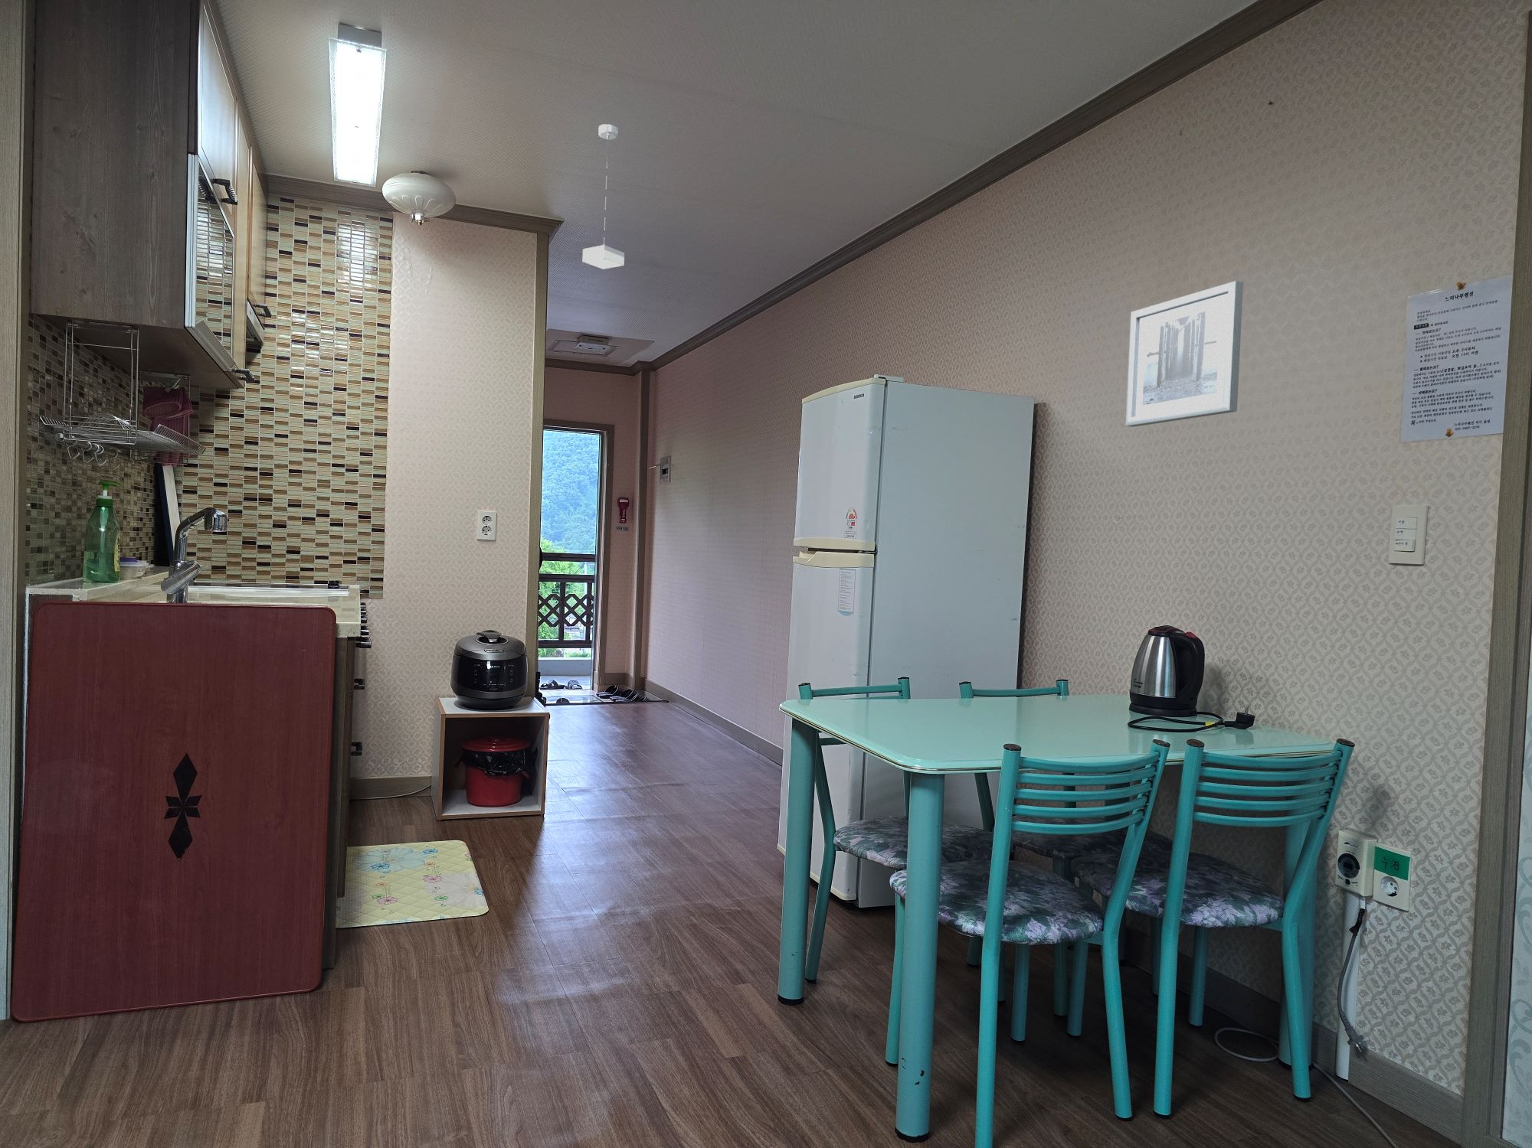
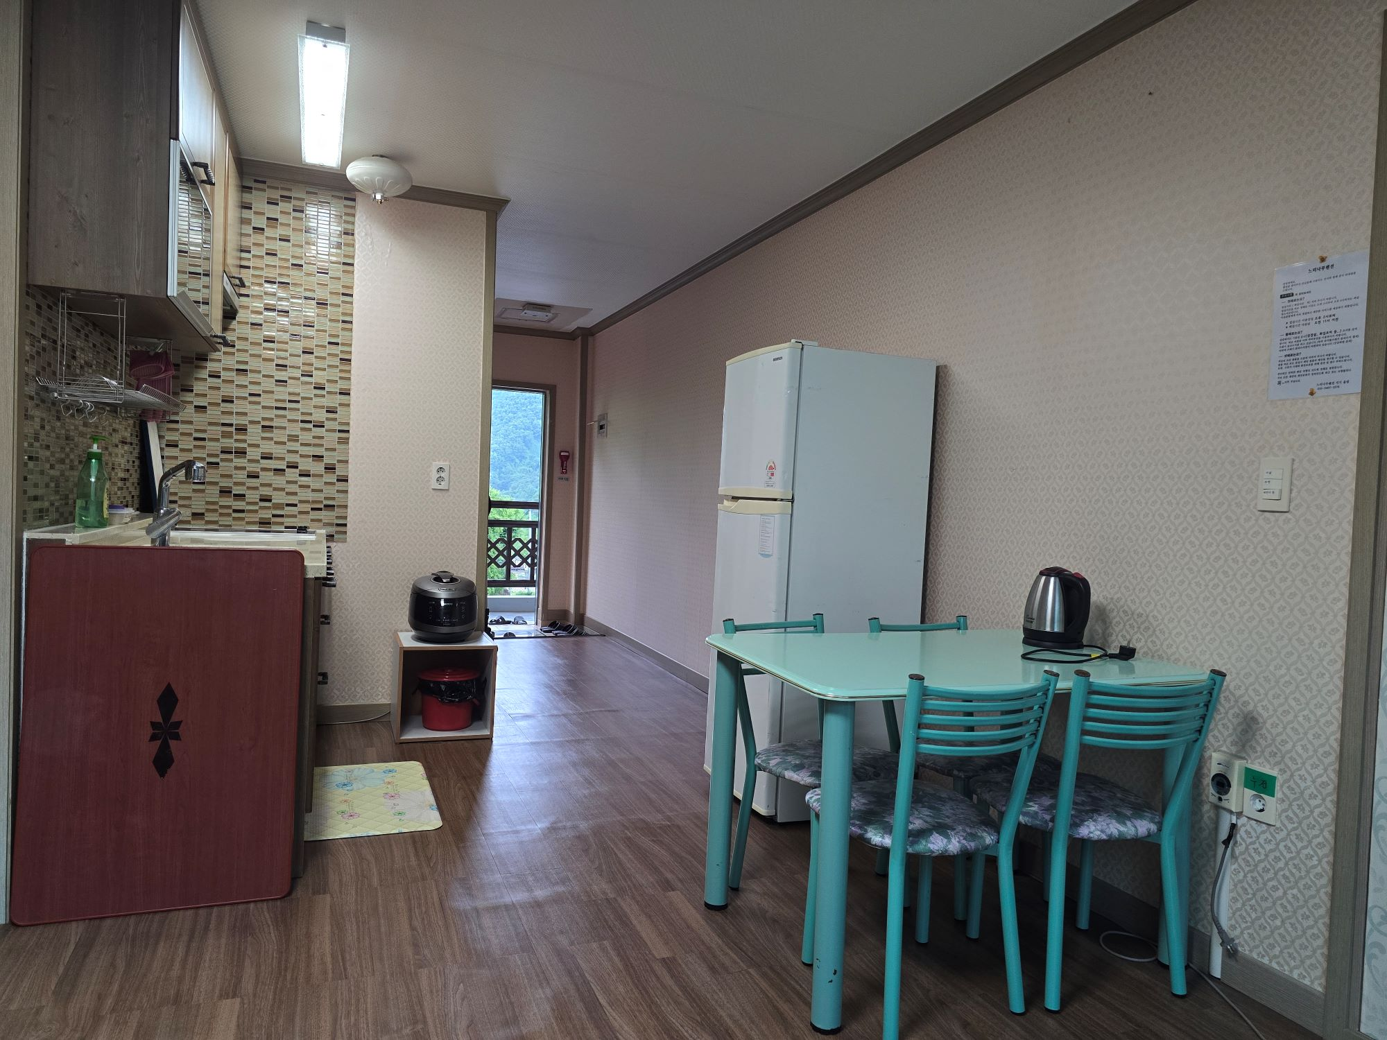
- pendant lamp [583,123,625,270]
- wall art [1125,280,1244,428]
